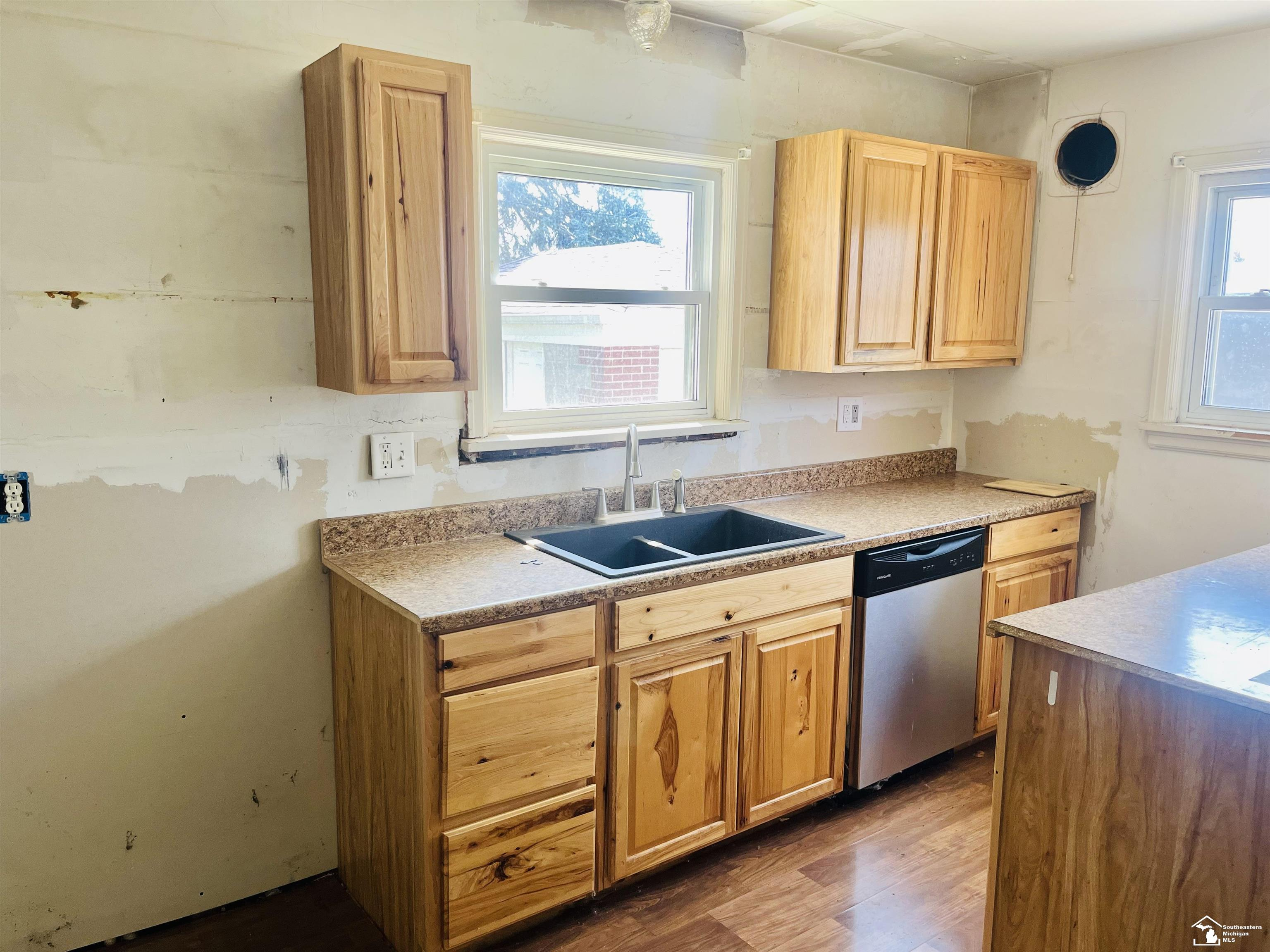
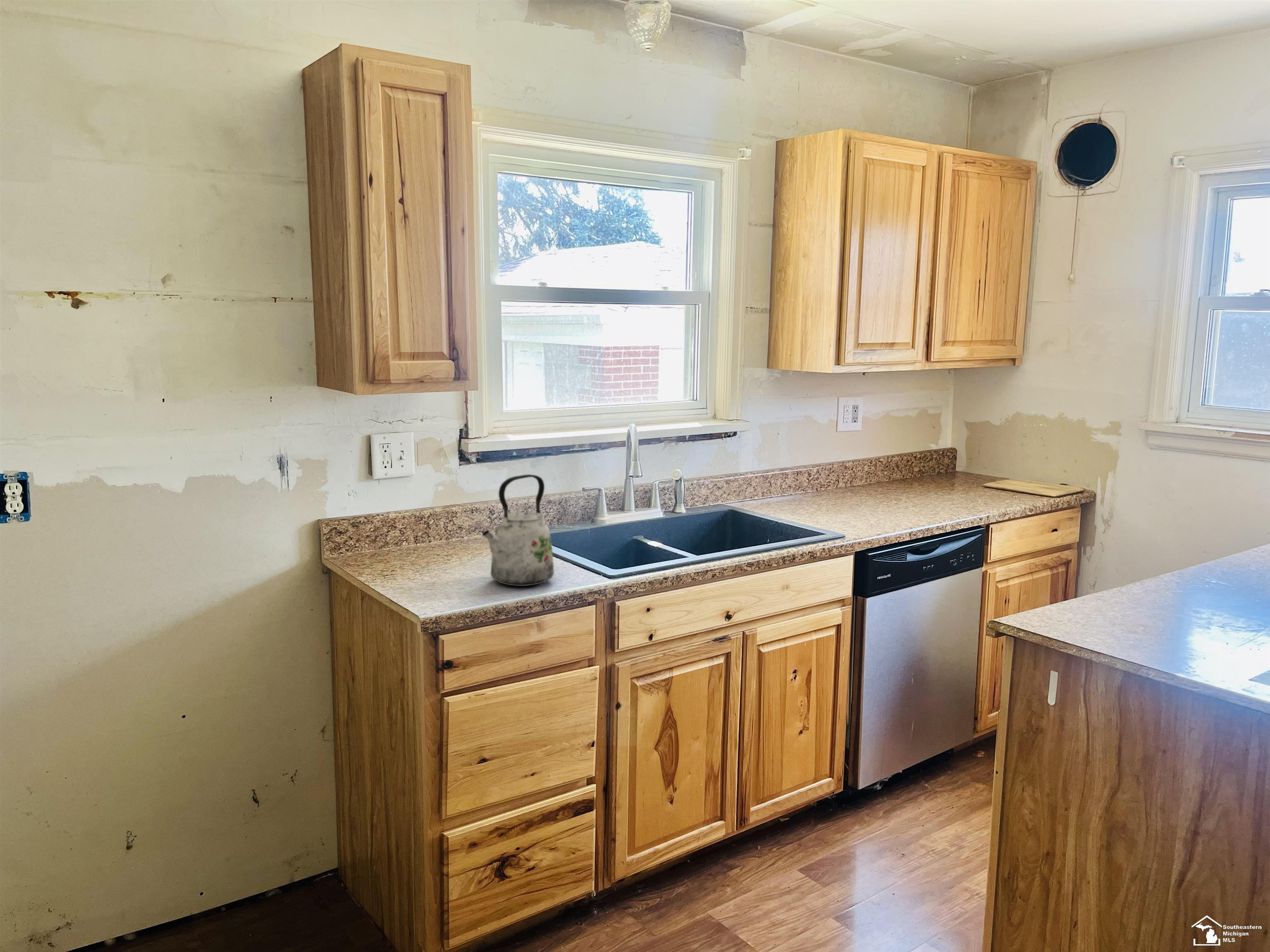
+ kettle [482,474,554,587]
